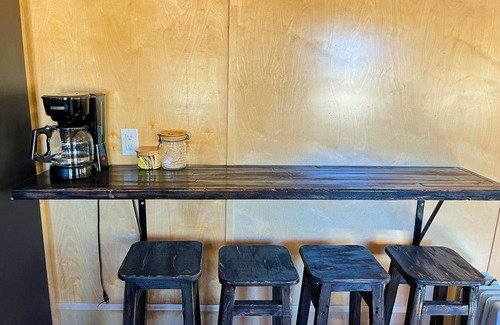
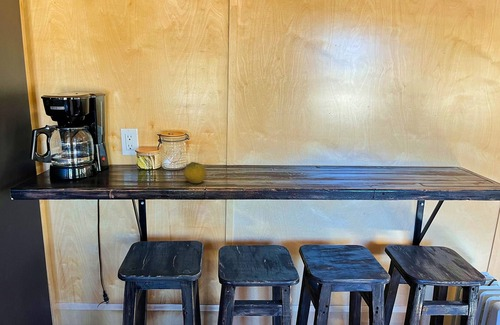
+ fruit [183,161,207,184]
